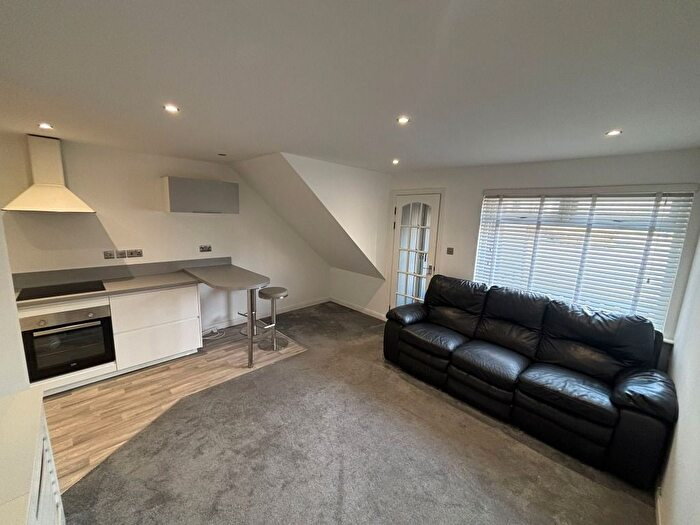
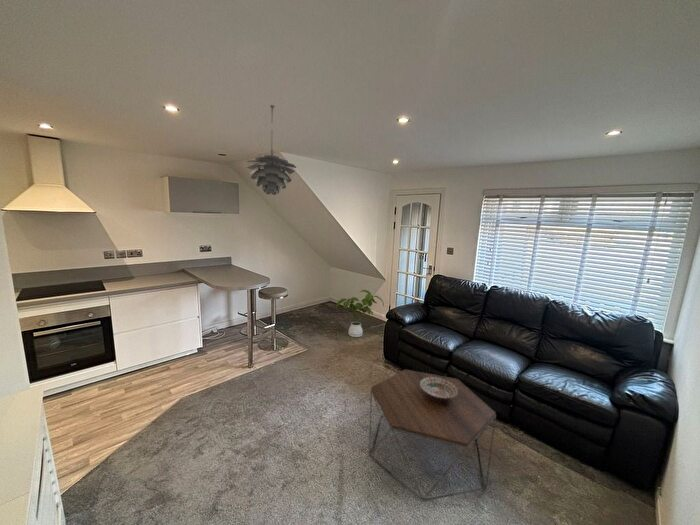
+ pendant light [246,104,297,196]
+ decorative bowl [420,377,459,401]
+ house plant [335,289,385,338]
+ coffee table [368,368,497,502]
